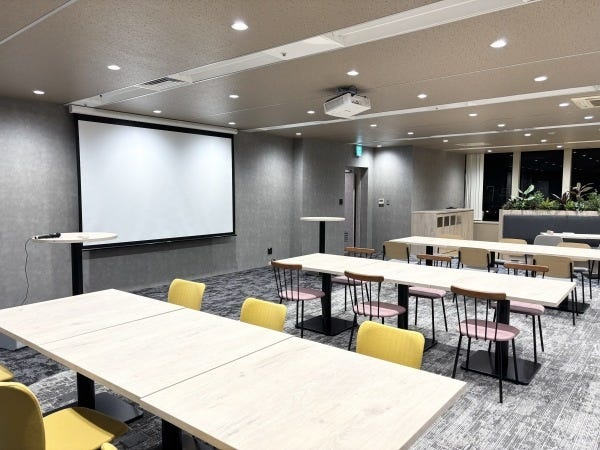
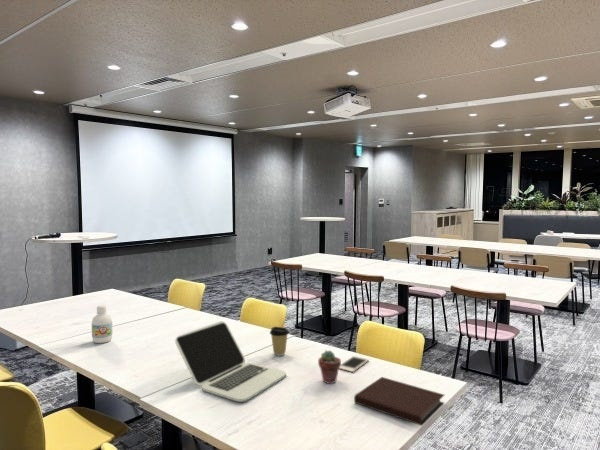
+ bottle [91,304,113,344]
+ laptop [174,320,287,403]
+ cell phone [339,355,370,373]
+ coffee cup [269,326,290,357]
+ notebook [353,376,445,427]
+ potted succulent [317,349,342,385]
